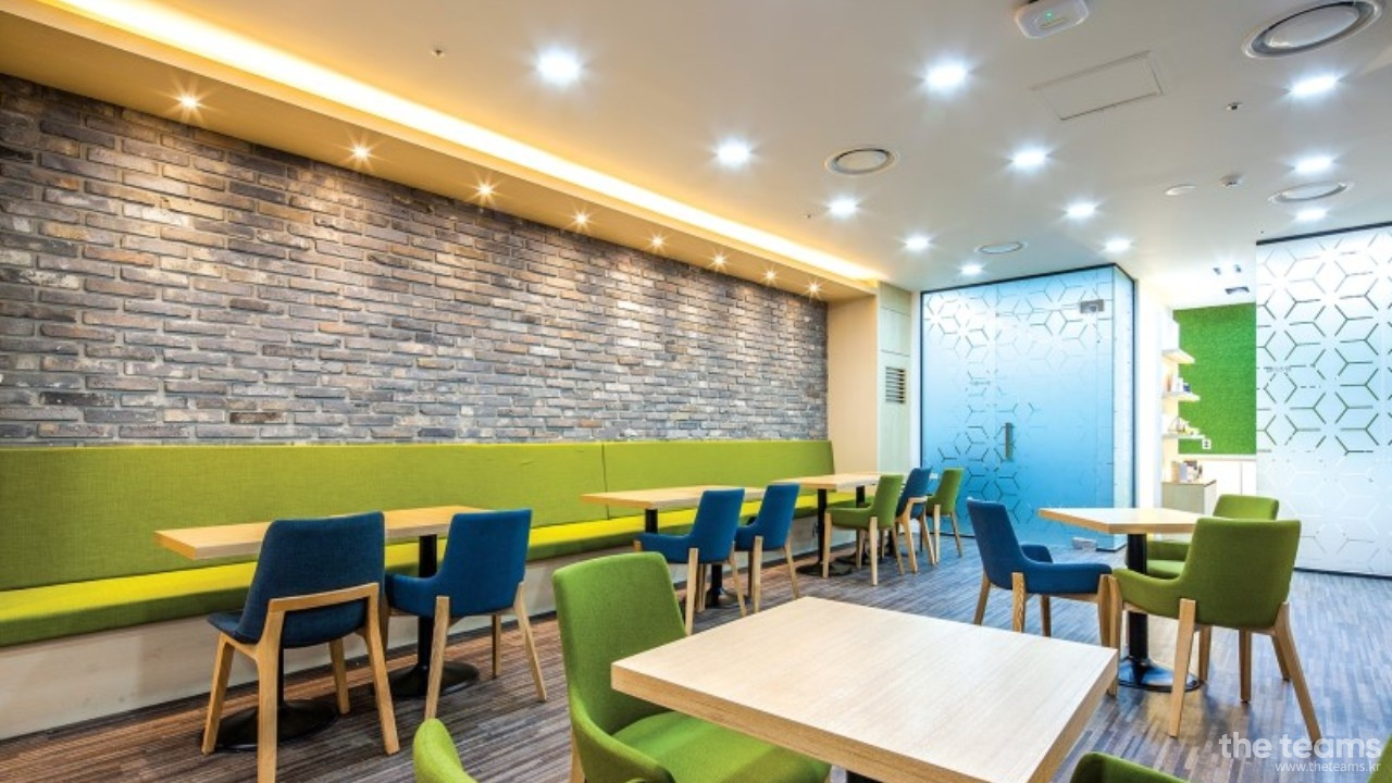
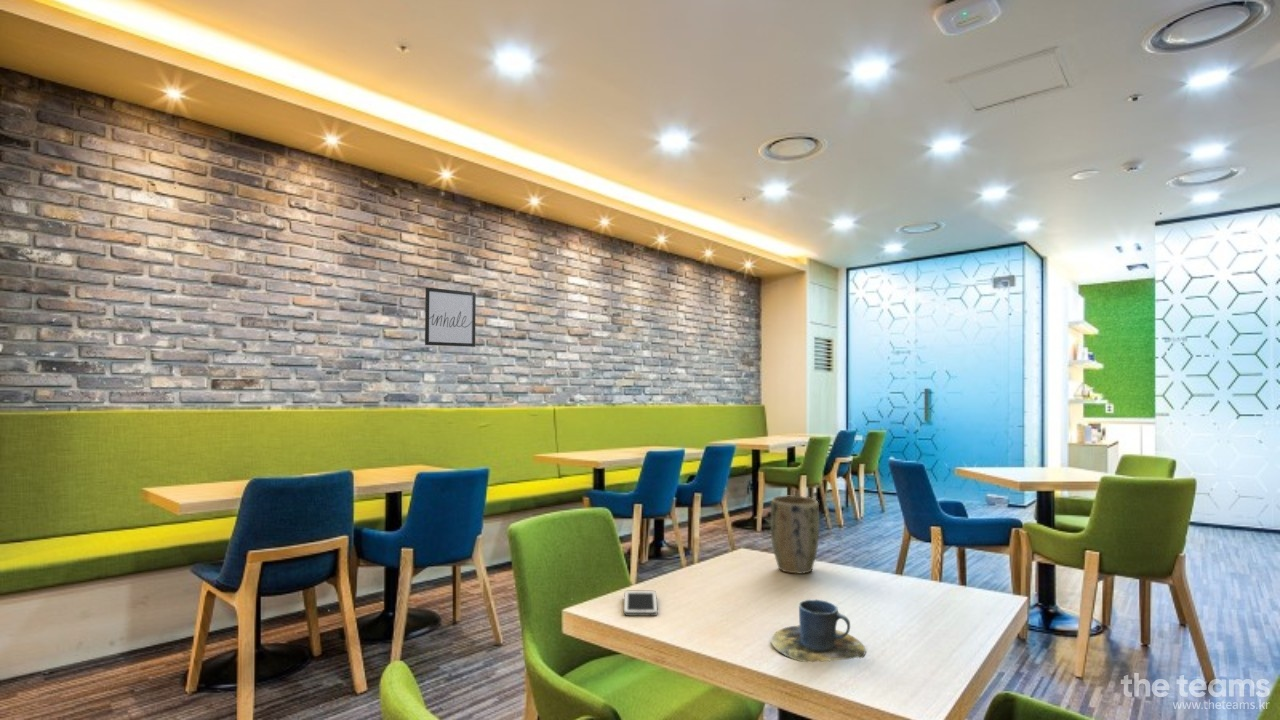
+ cup [770,599,867,663]
+ cell phone [623,590,659,617]
+ plant pot [770,494,820,575]
+ wall art [424,287,477,348]
